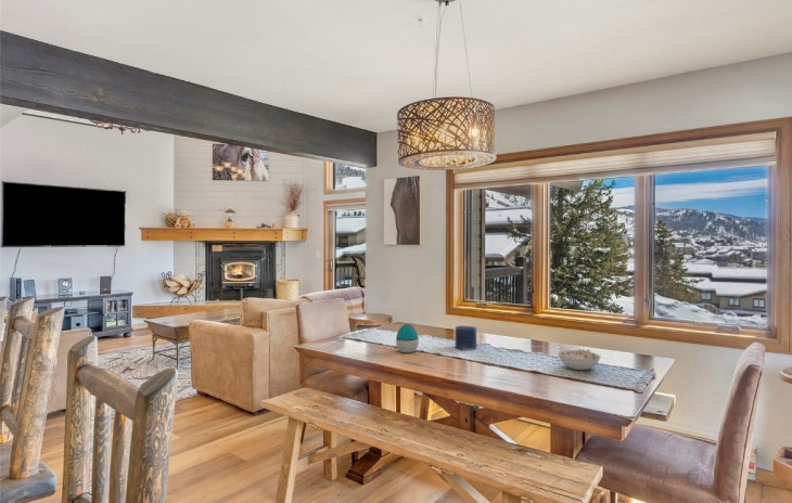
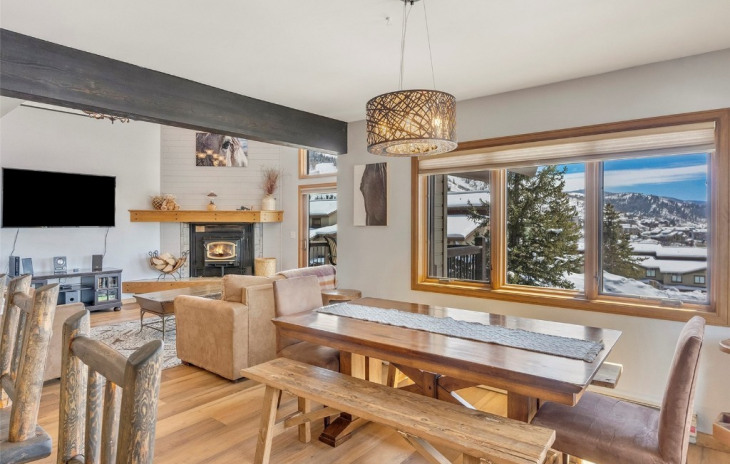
- bowl [557,348,602,371]
- decorative egg [395,323,420,353]
- candle [455,324,477,351]
